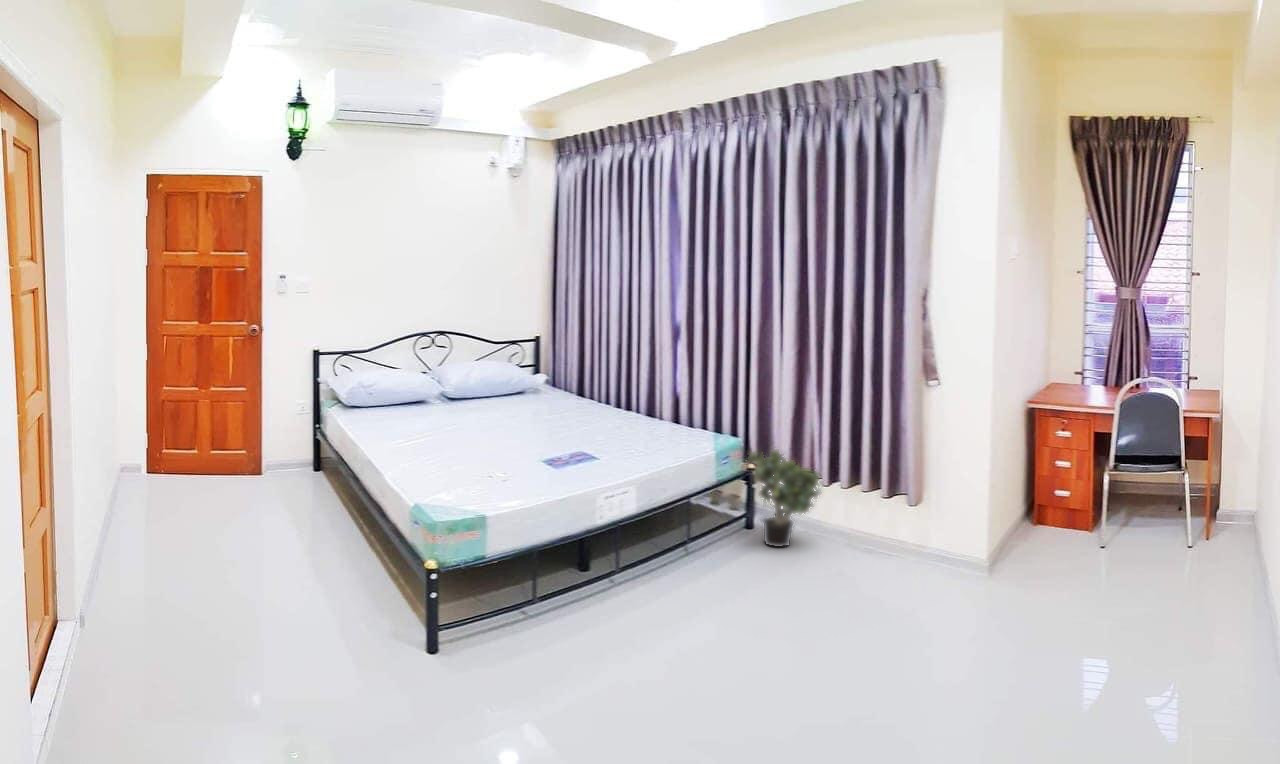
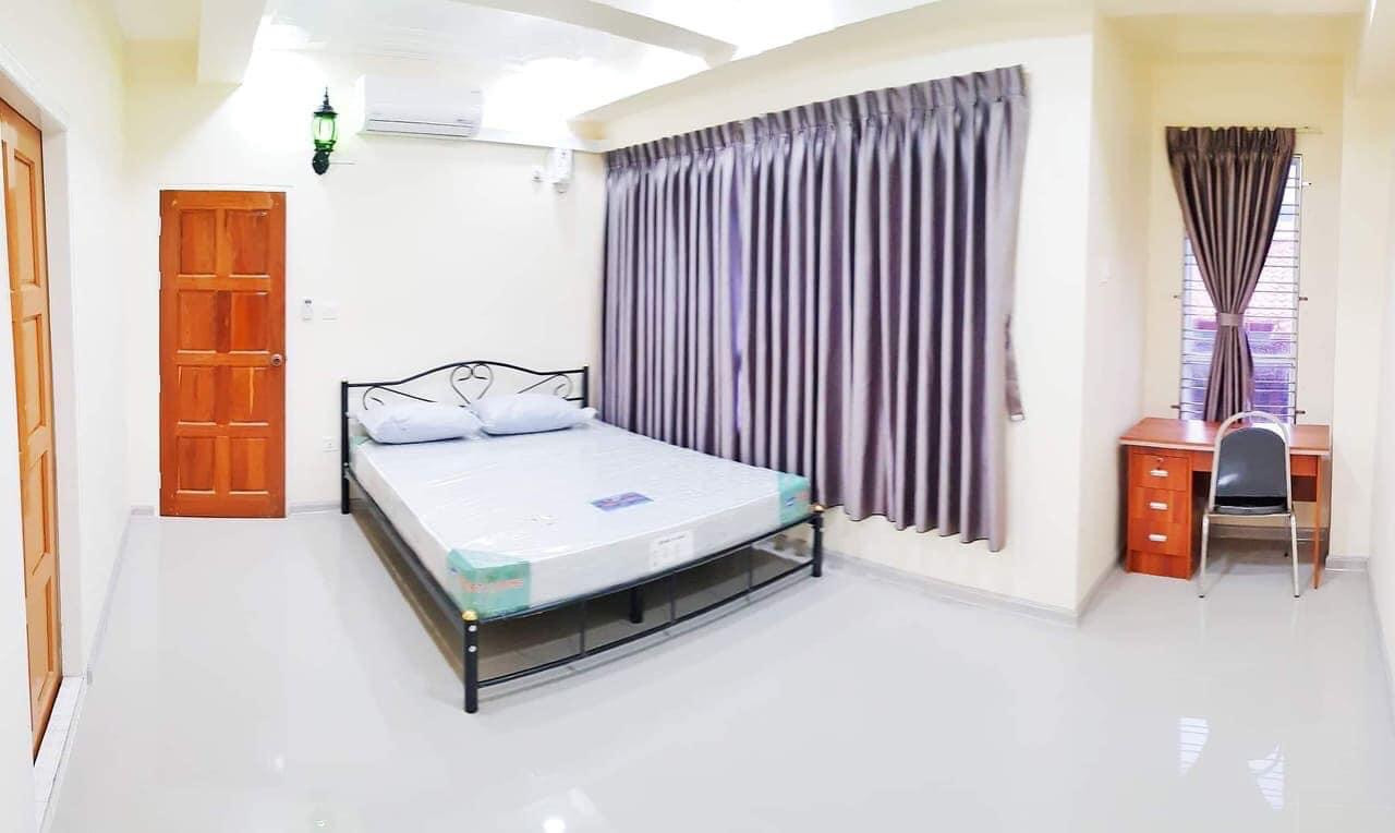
- potted plant [743,448,824,548]
